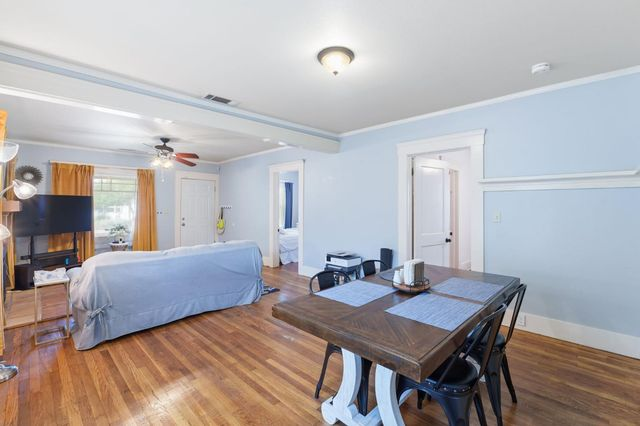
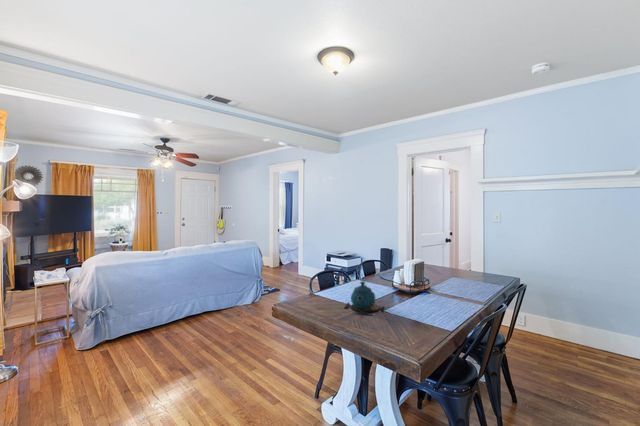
+ teapot [343,280,385,315]
